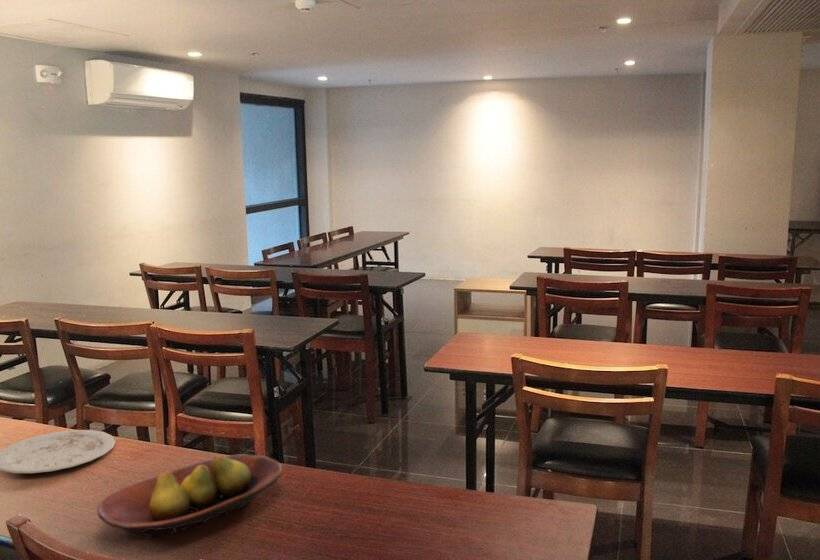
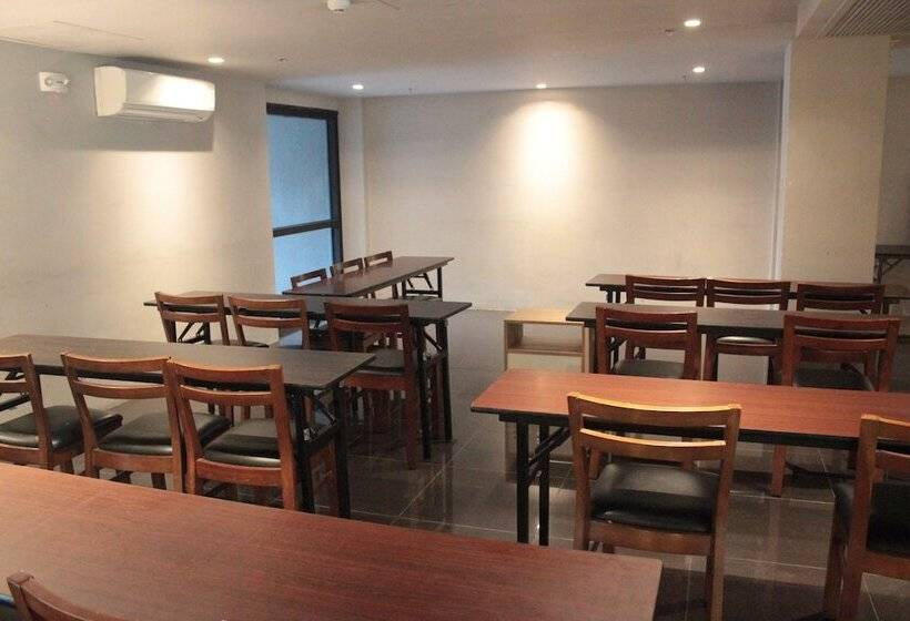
- plate [0,429,116,474]
- fruit bowl [96,453,283,540]
